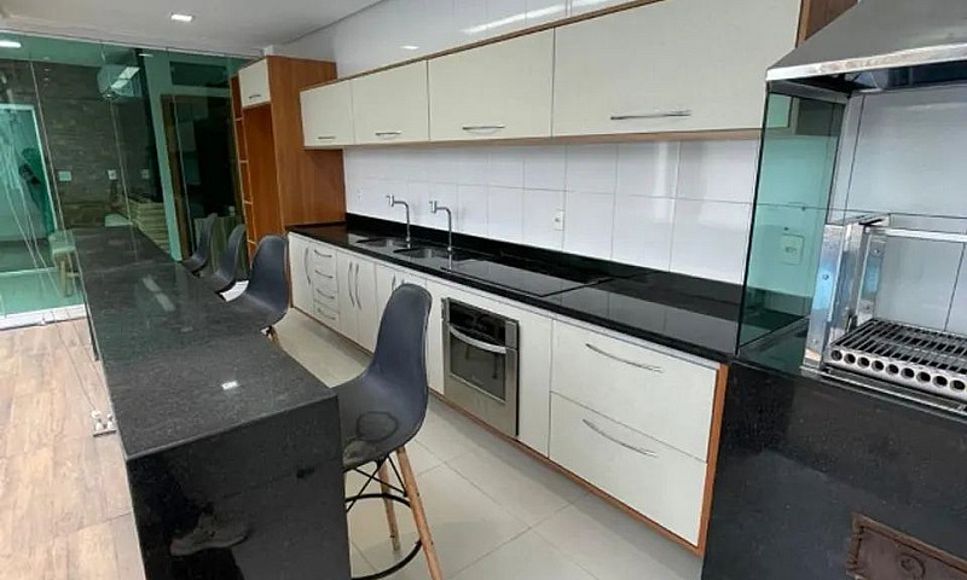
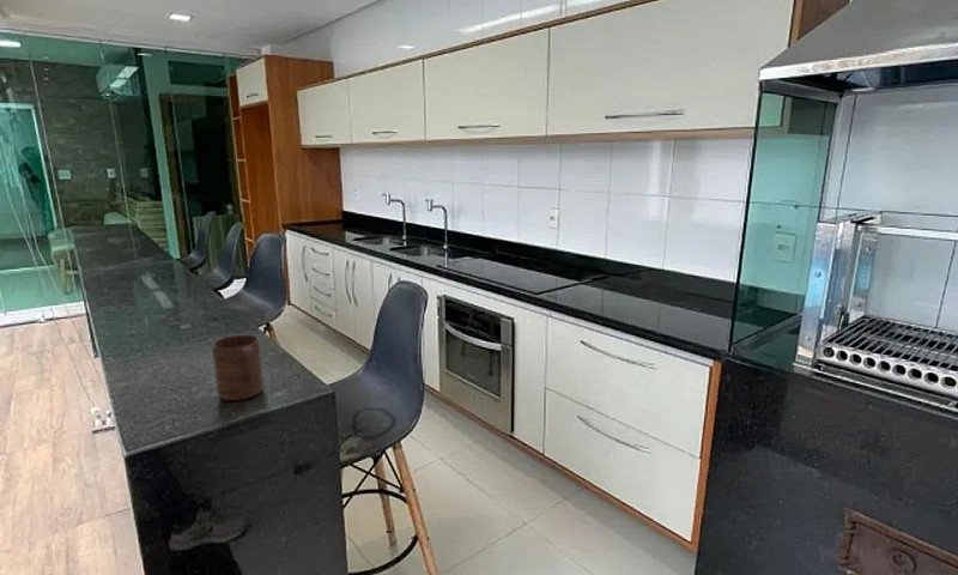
+ cup [211,334,265,401]
